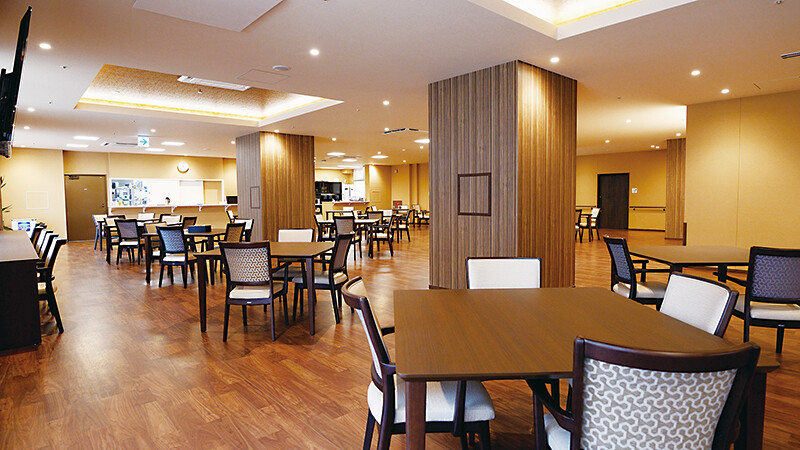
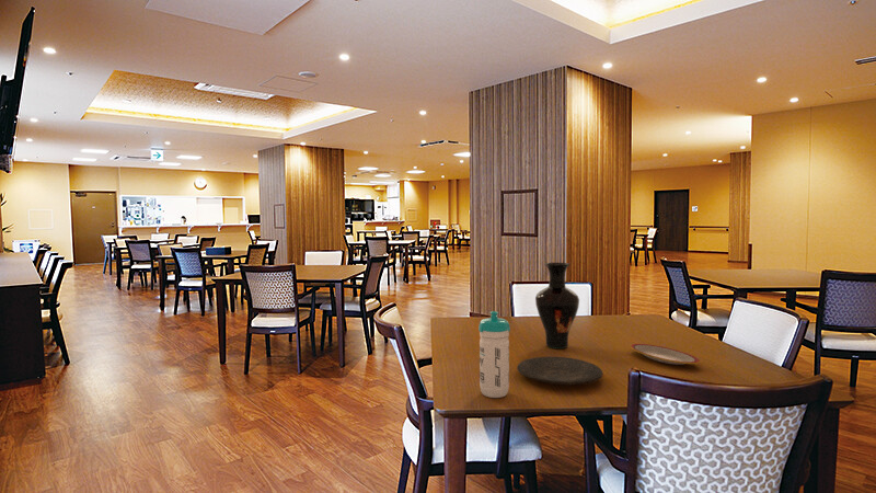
+ water bottle [477,310,511,399]
+ plate [630,343,701,366]
+ plate [516,356,604,386]
+ vase [534,262,580,349]
